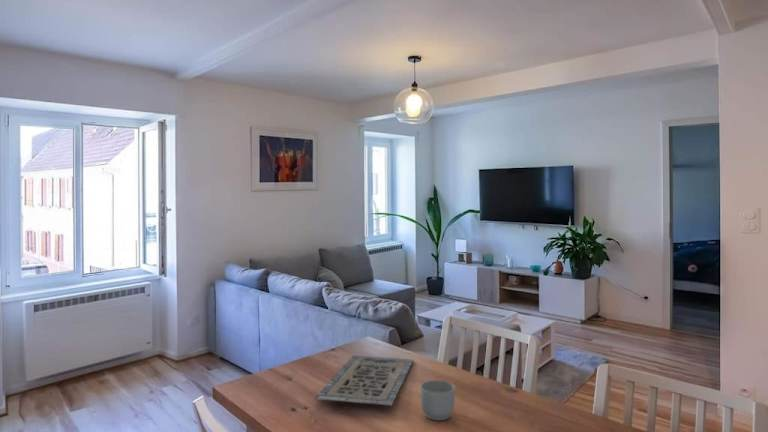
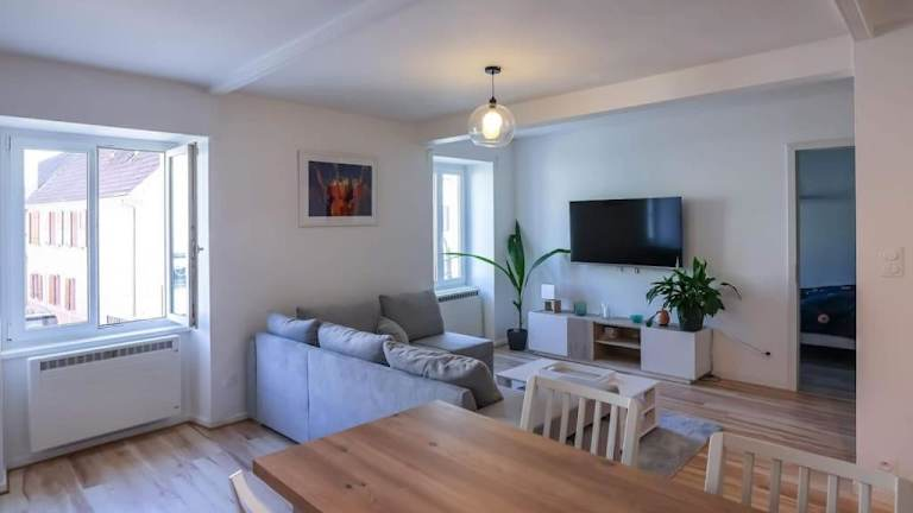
- decorative panel [313,355,414,407]
- mug [420,379,456,421]
